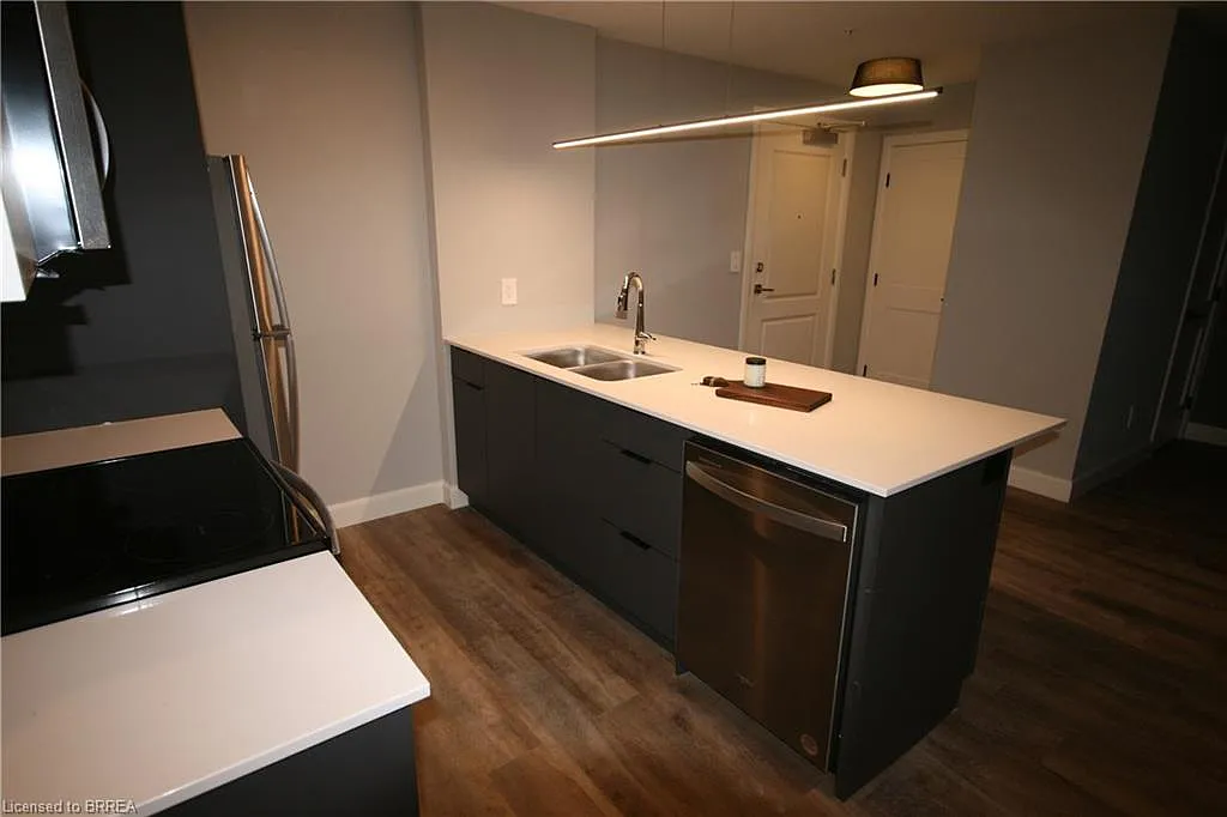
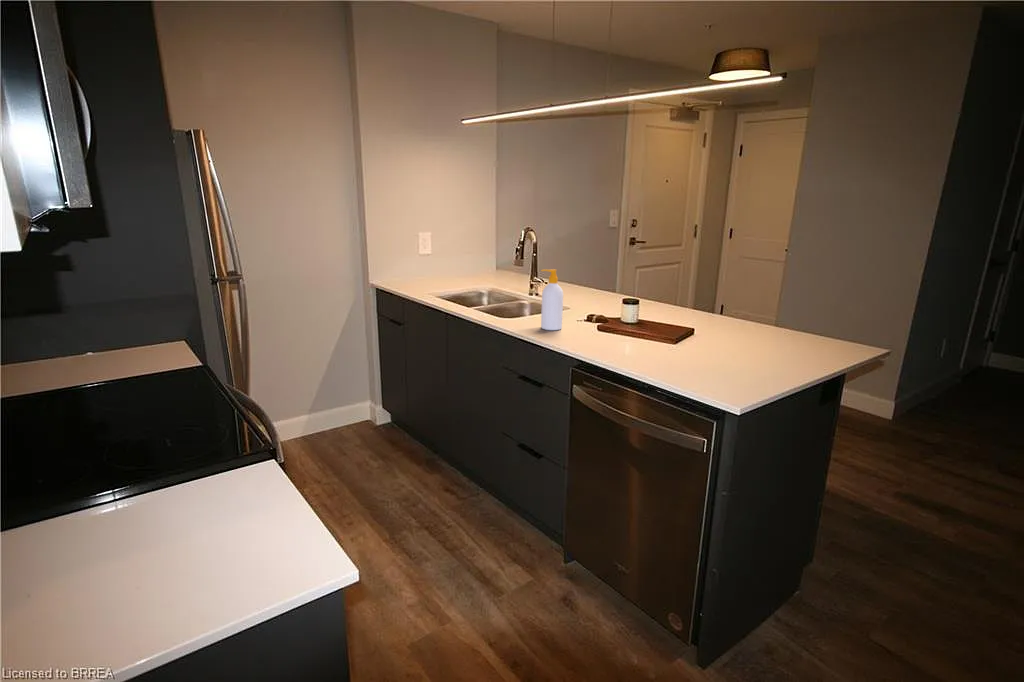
+ soap bottle [540,268,564,331]
